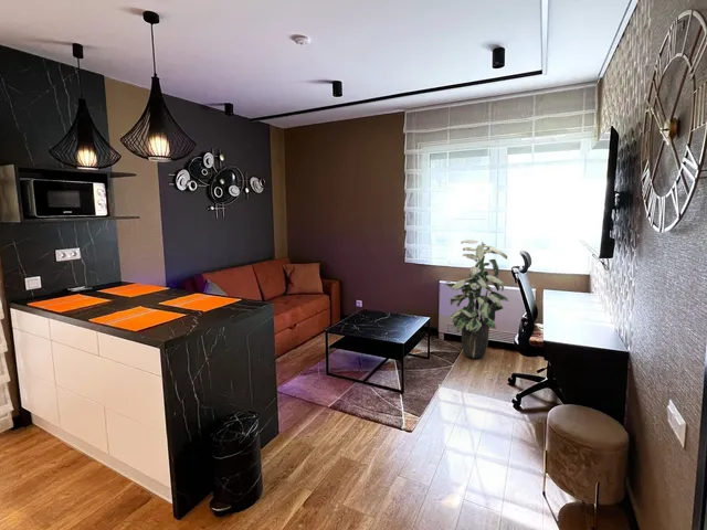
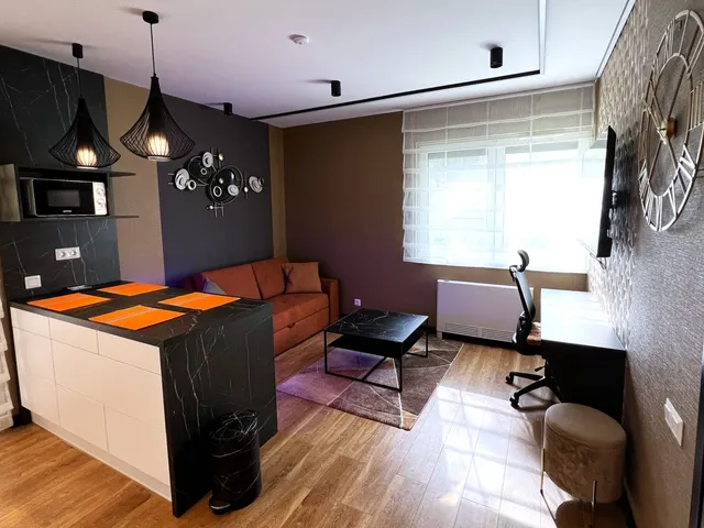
- indoor plant [444,239,509,359]
